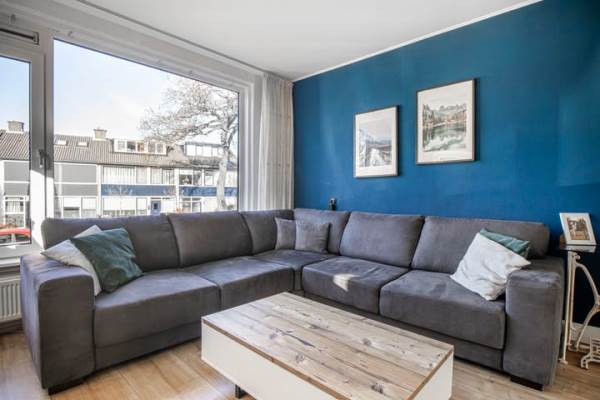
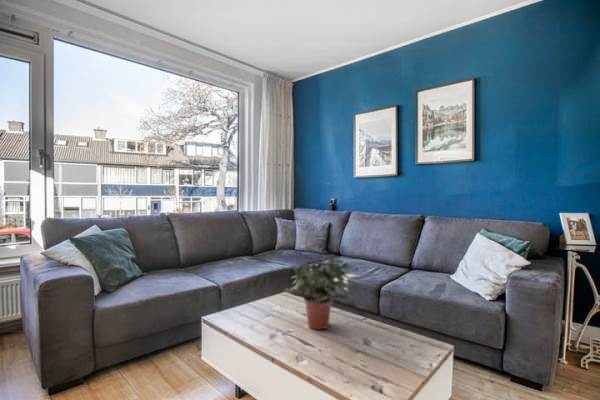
+ potted plant [284,255,354,331]
